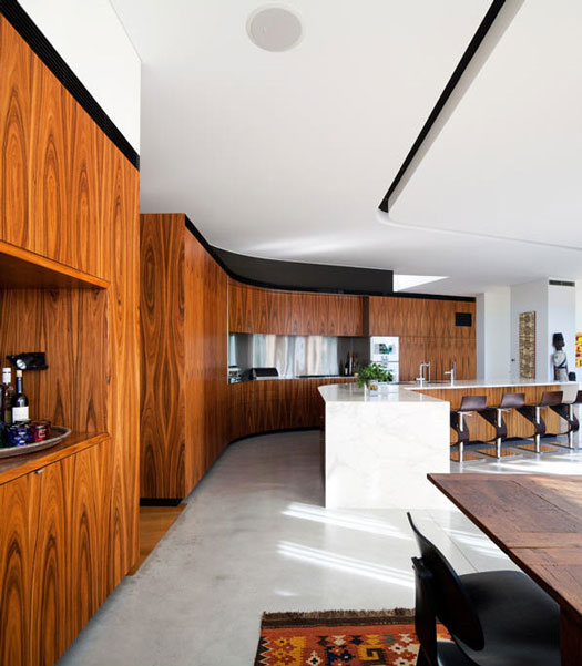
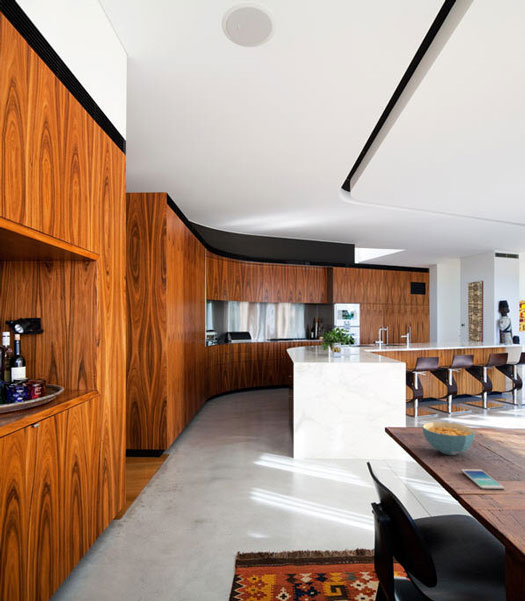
+ smartphone [460,468,505,491]
+ cereal bowl [421,421,476,456]
